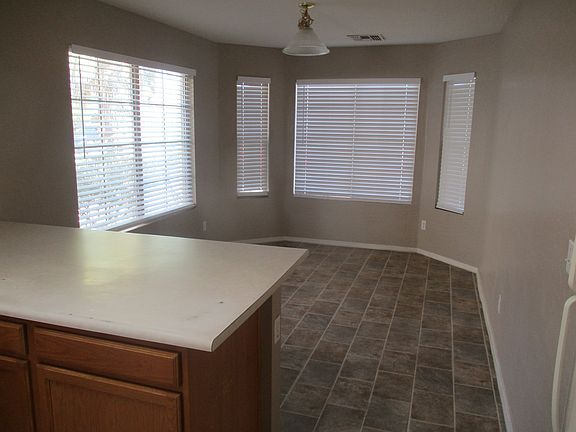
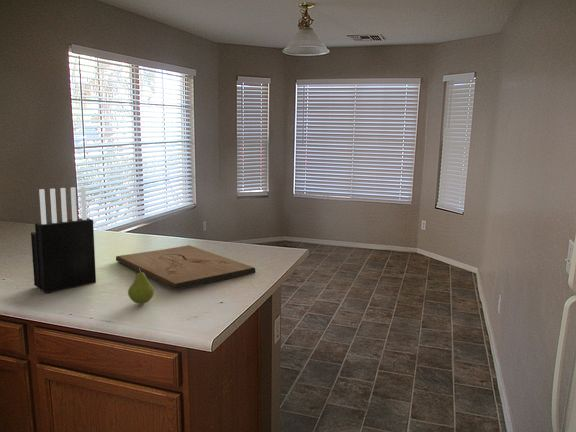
+ fruit [127,268,155,305]
+ cutting board [115,244,256,291]
+ knife block [30,186,97,294]
